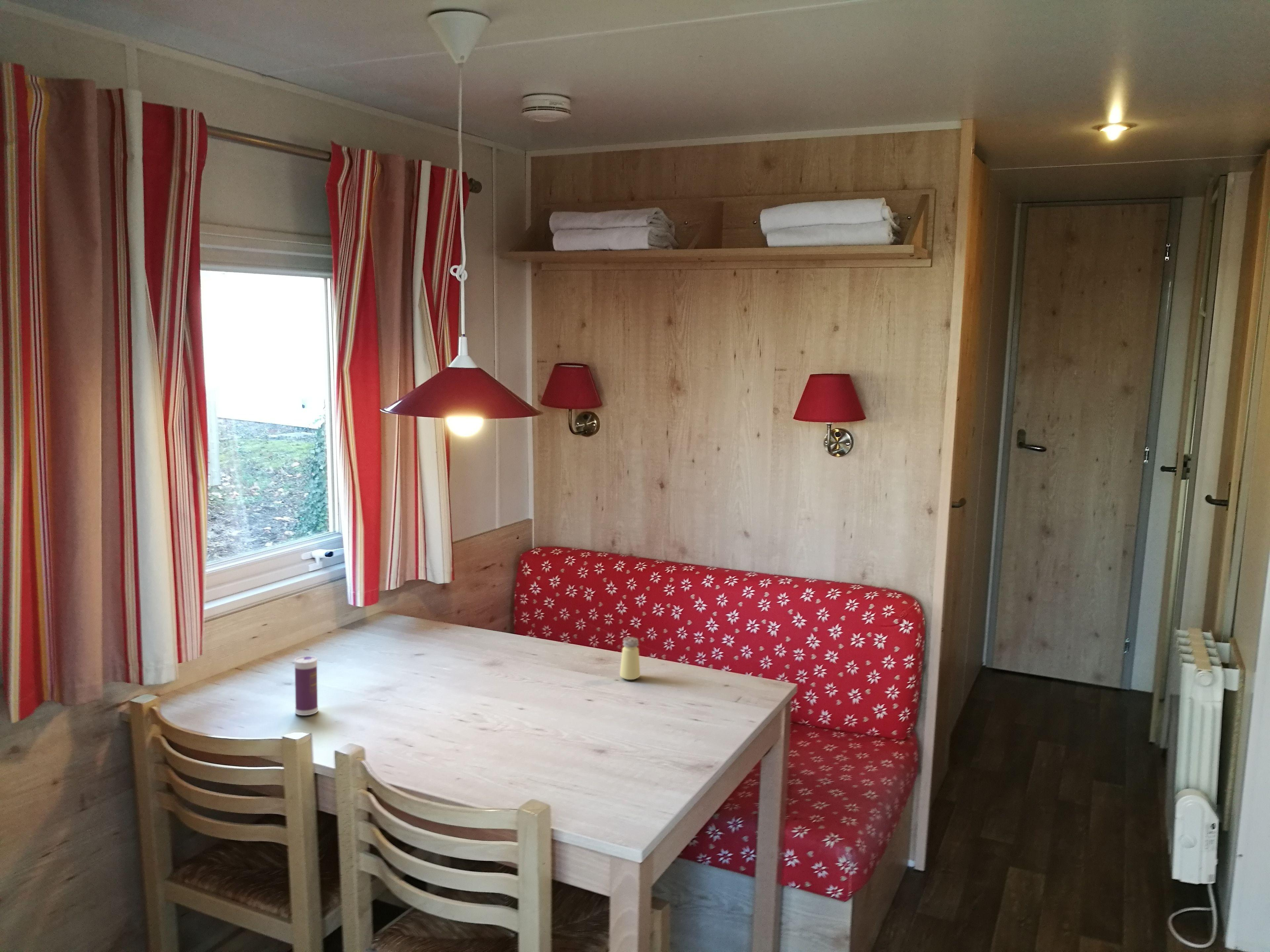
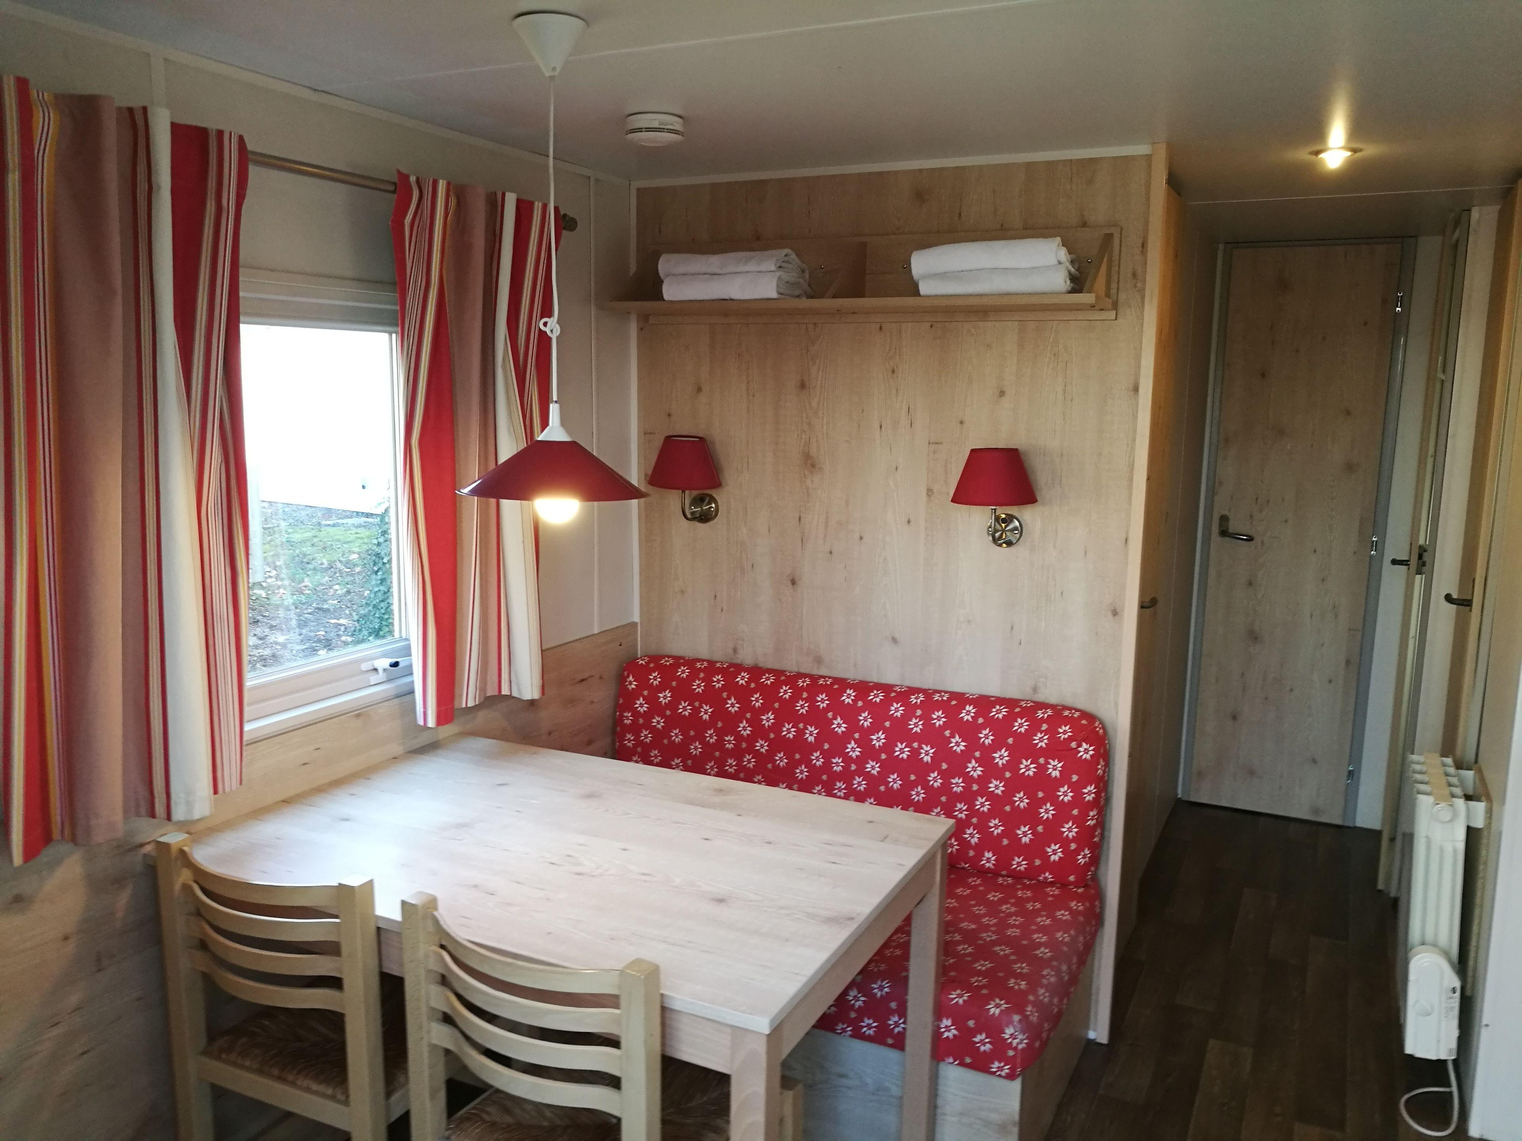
- beverage can [294,656,318,716]
- saltshaker [619,637,641,680]
